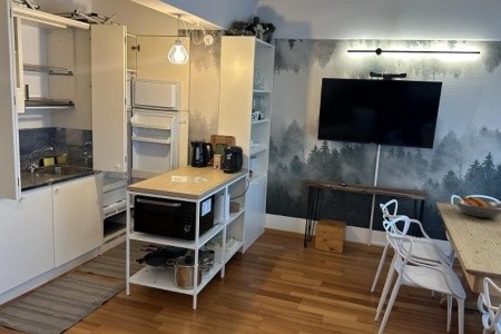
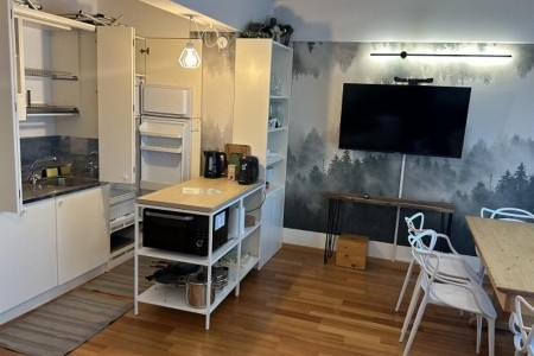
- fruit bowl [453,195,501,219]
